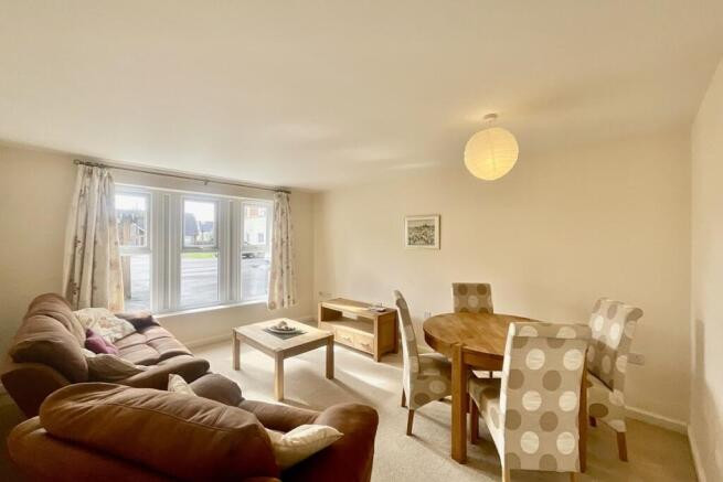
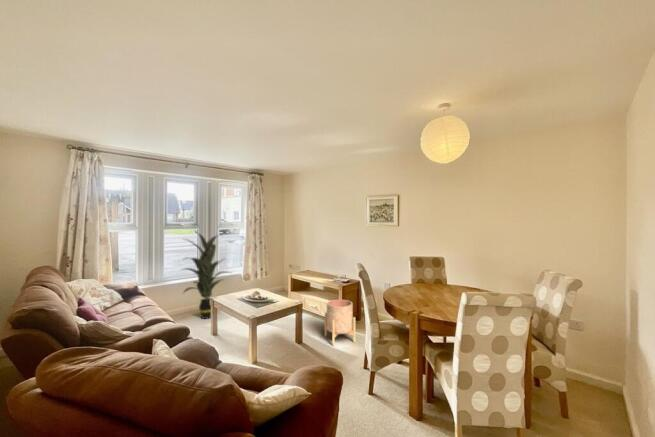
+ indoor plant [177,231,234,320]
+ planter [324,299,356,347]
